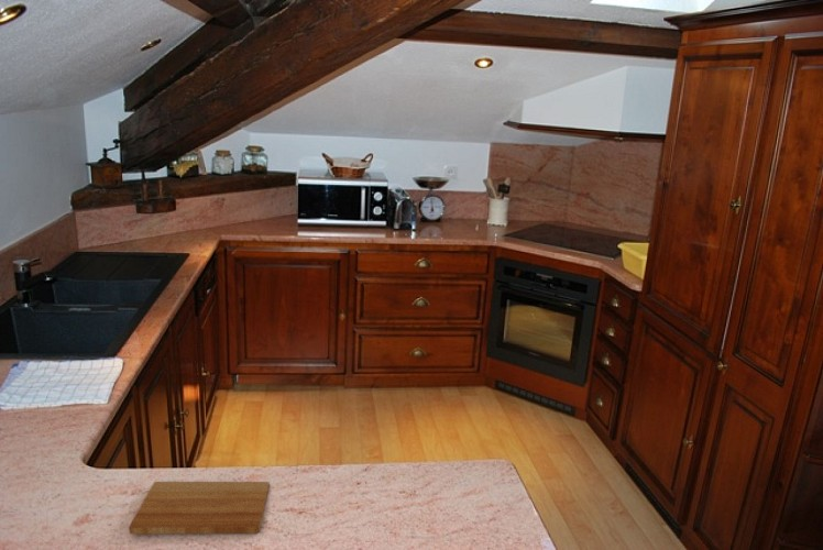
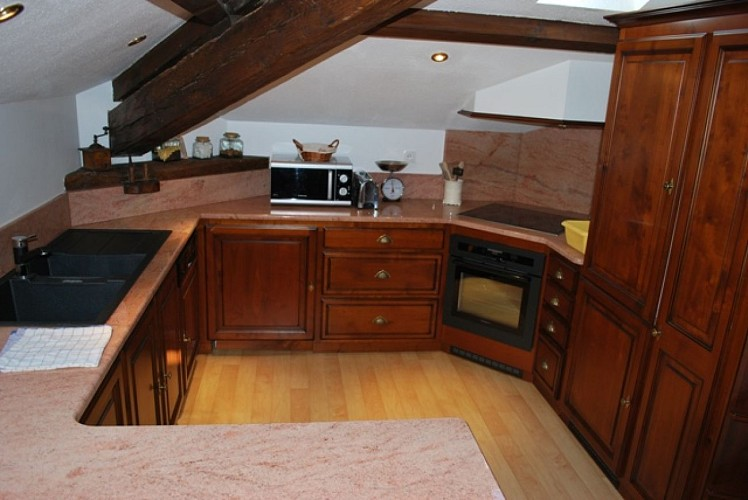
- cutting board [128,481,271,535]
